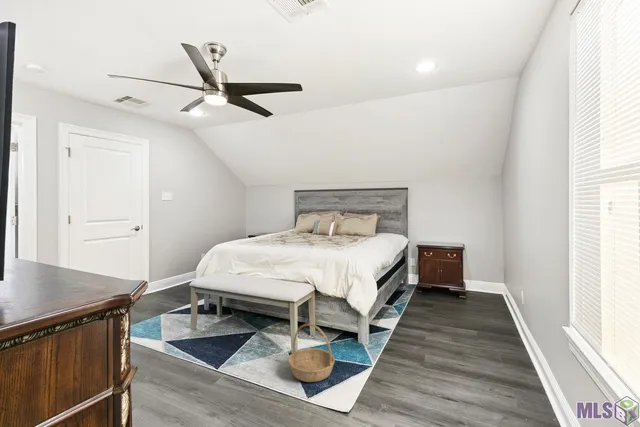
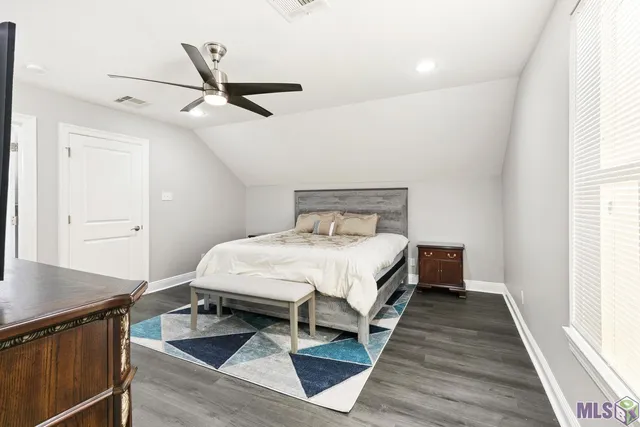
- basket [287,323,336,383]
